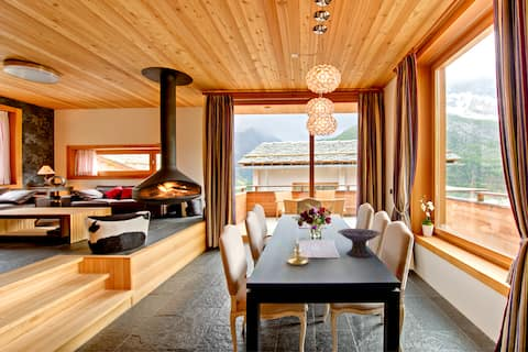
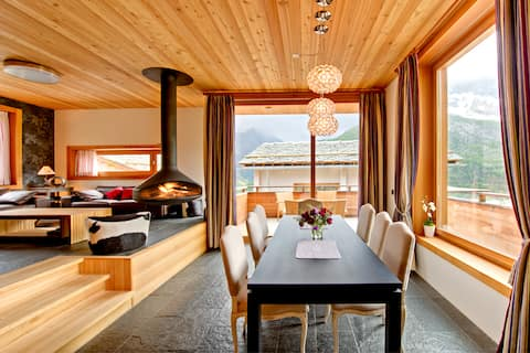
- candle holder [286,235,310,266]
- decorative bowl [337,228,382,258]
